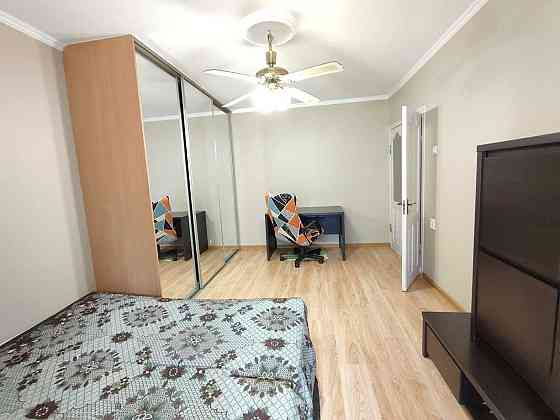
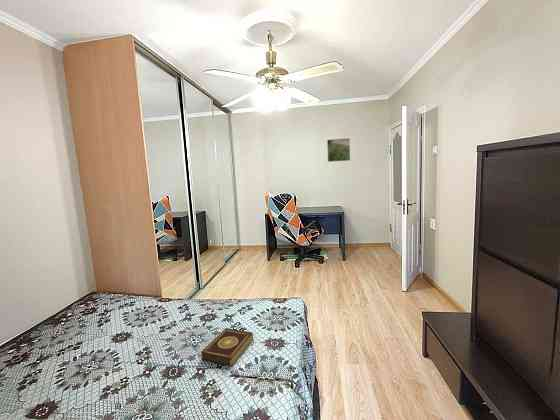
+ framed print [326,137,351,163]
+ book [200,327,254,367]
